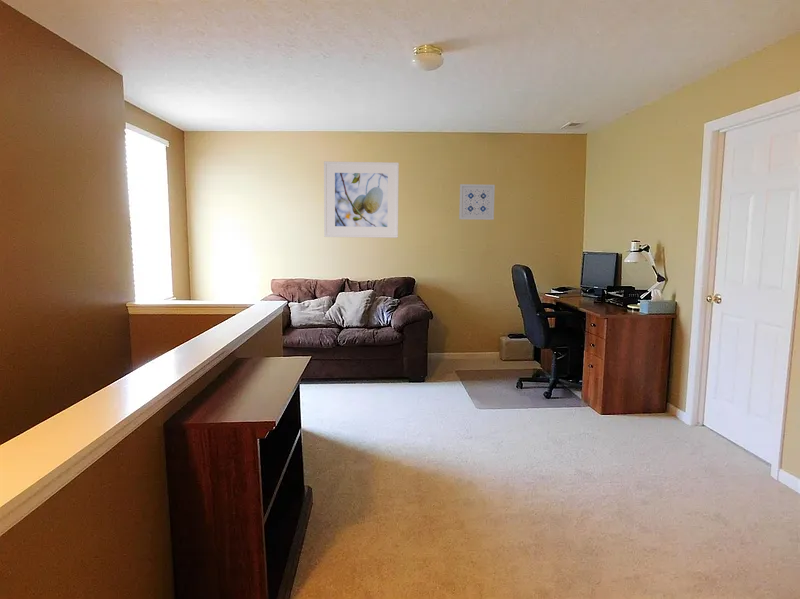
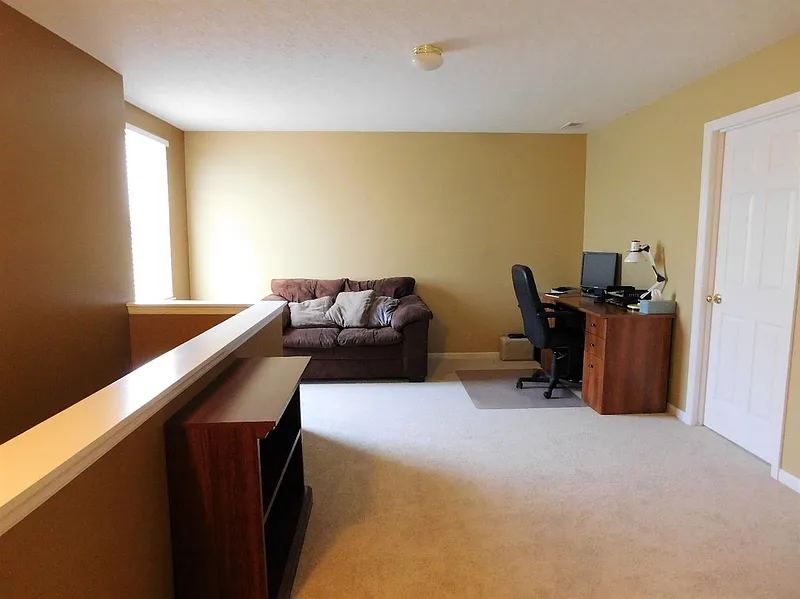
- wall art [458,183,496,221]
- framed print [323,160,400,239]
